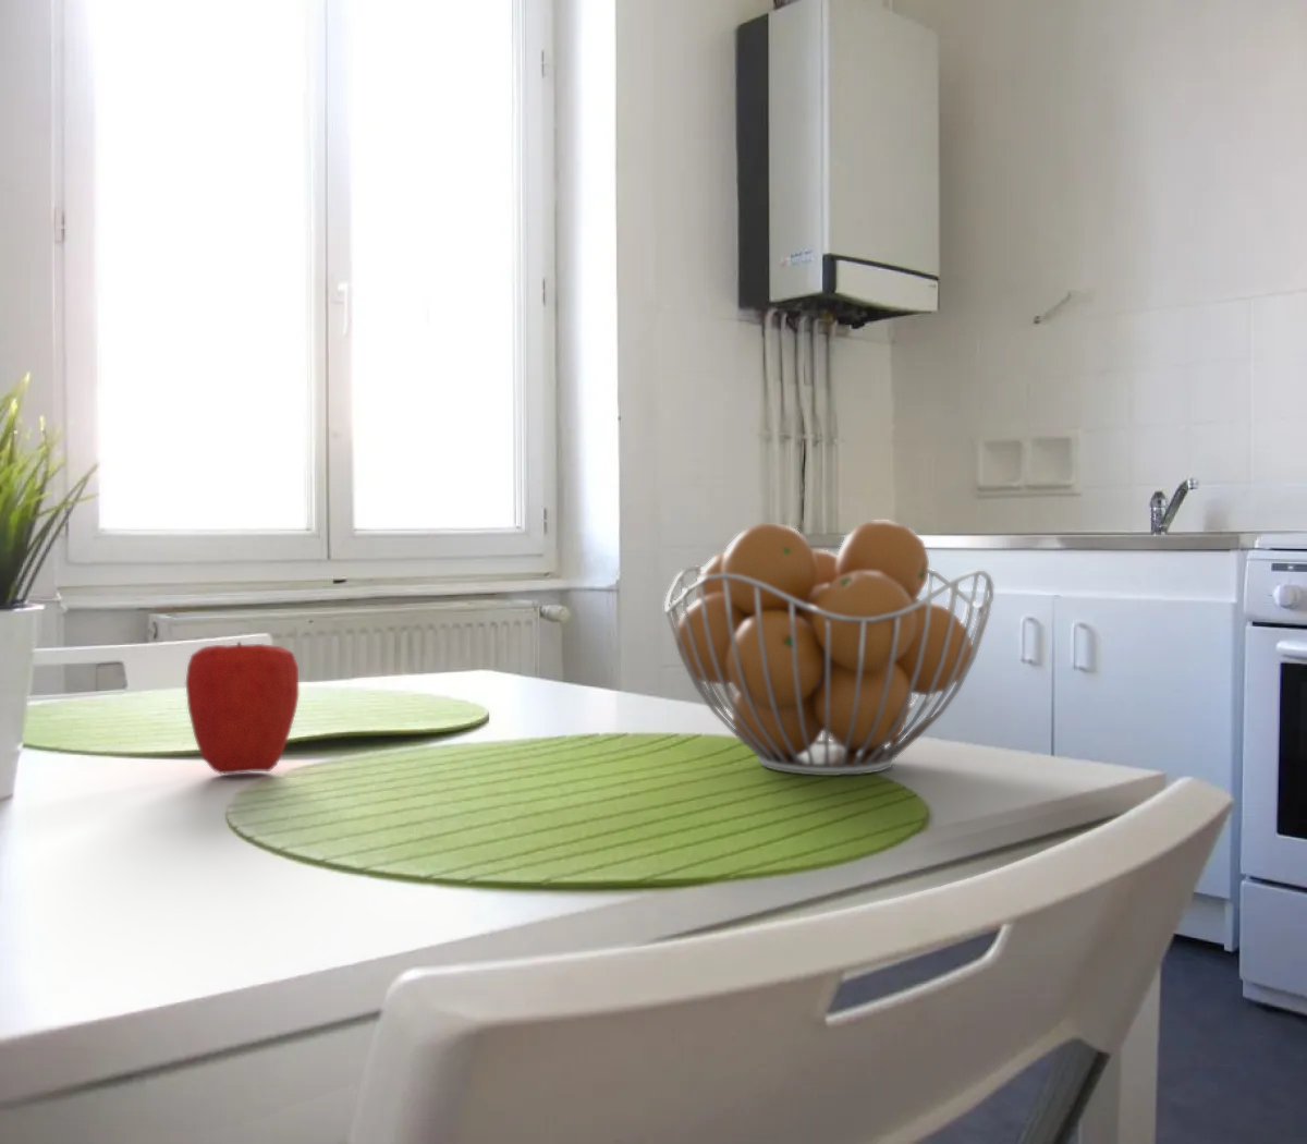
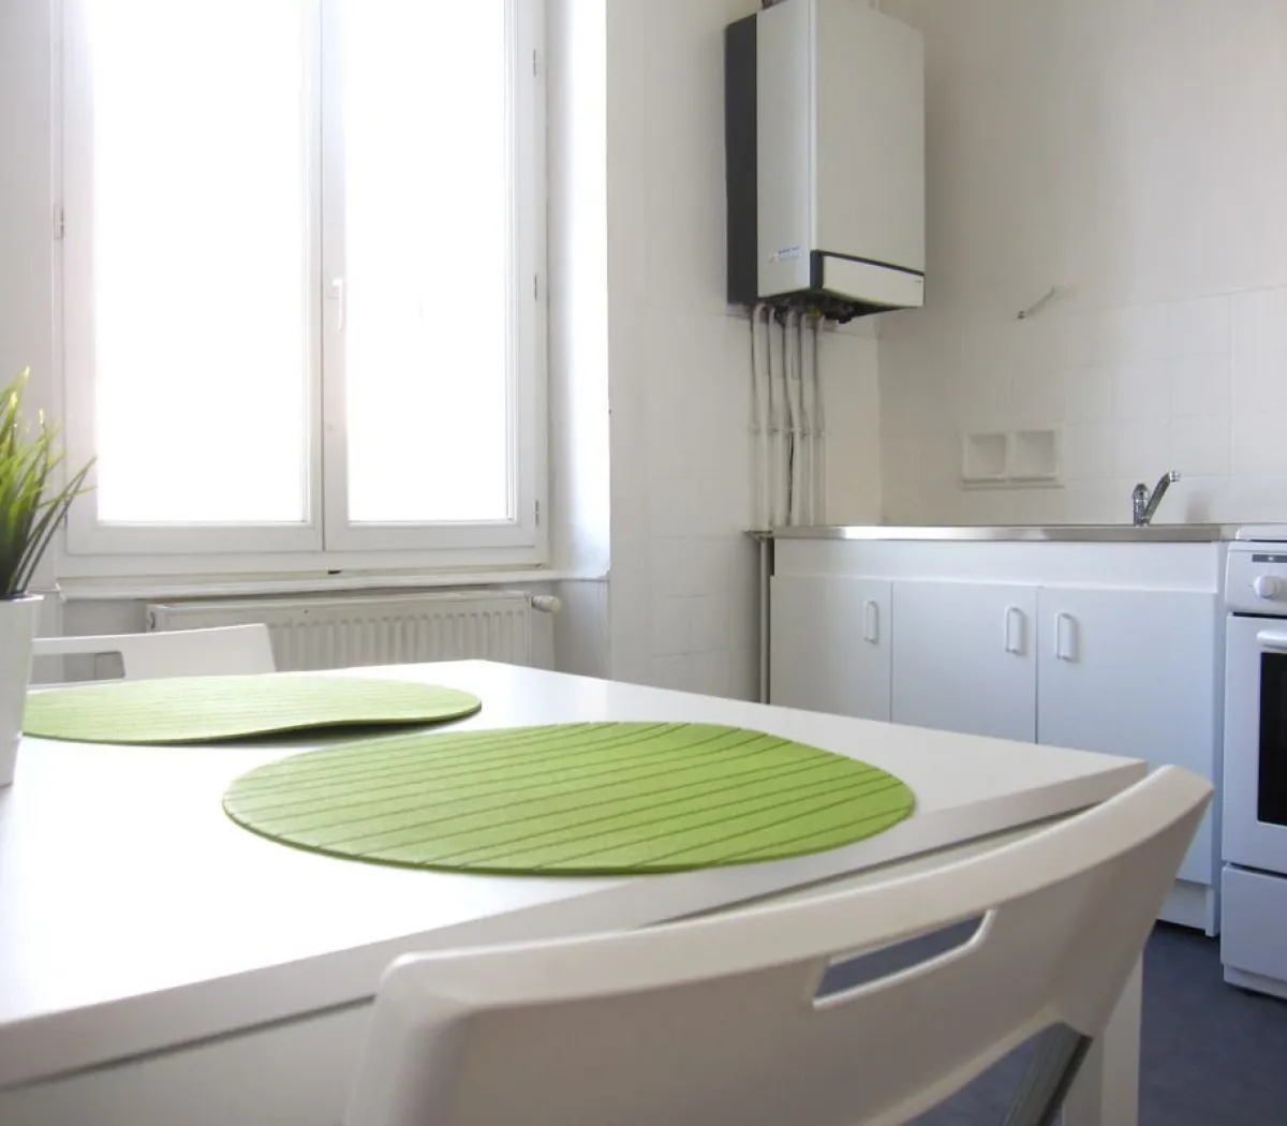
- fruit basket [664,519,995,777]
- apple [186,640,300,775]
